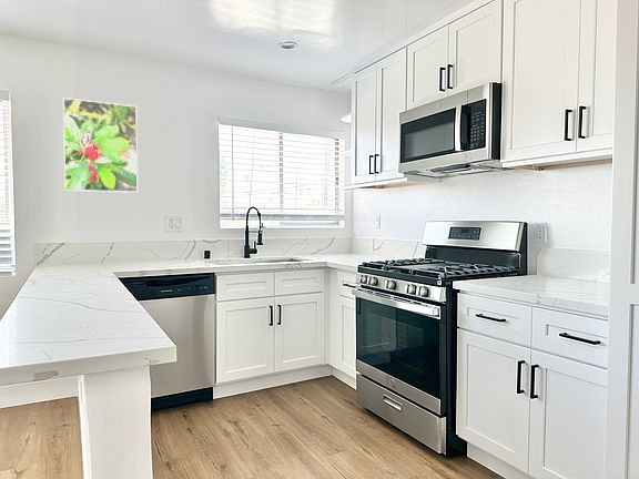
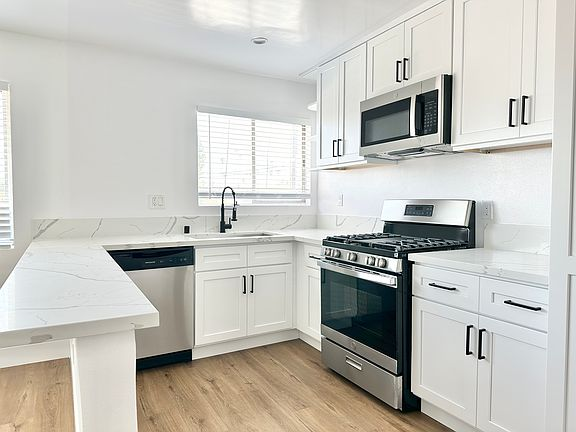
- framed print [62,96,139,194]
